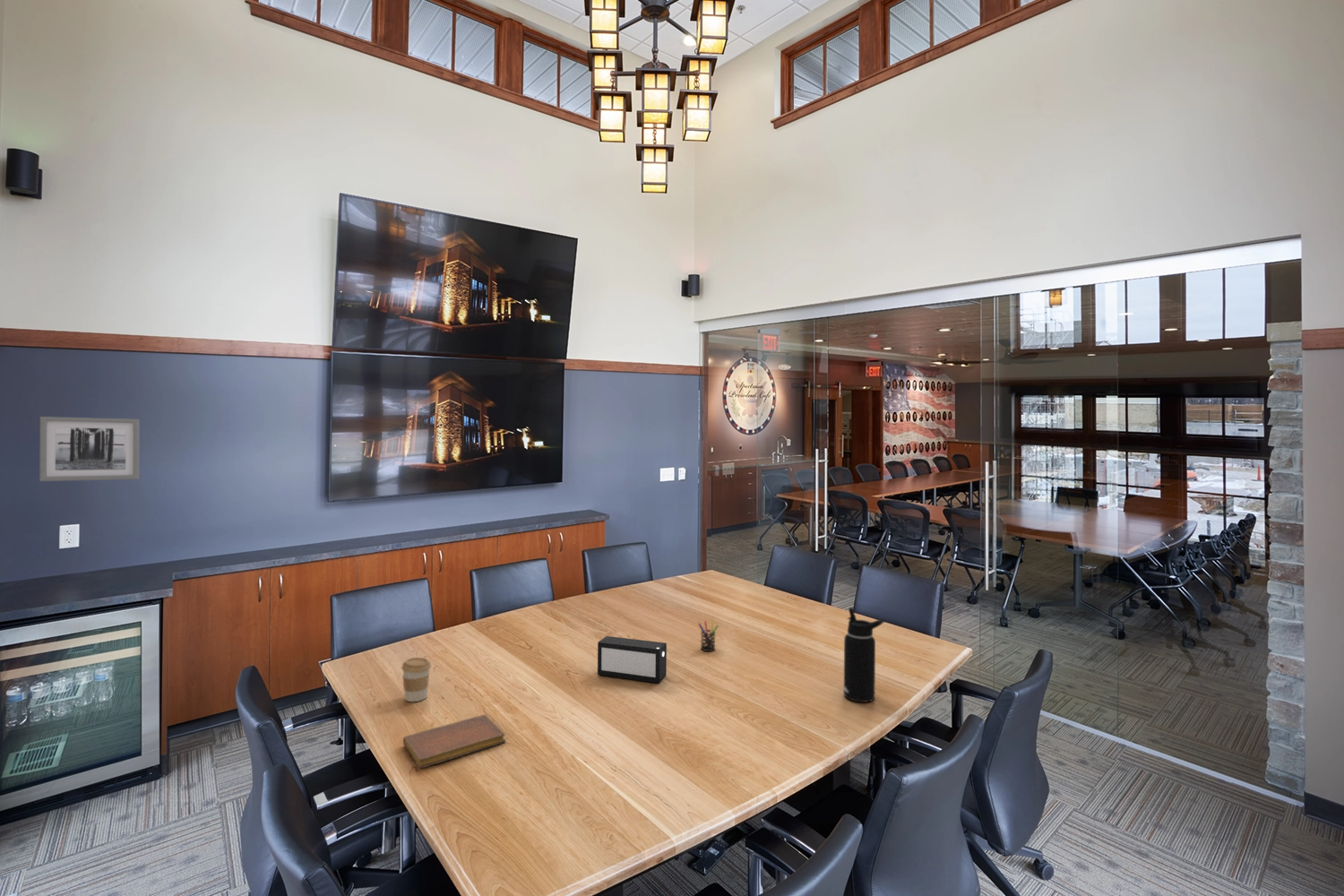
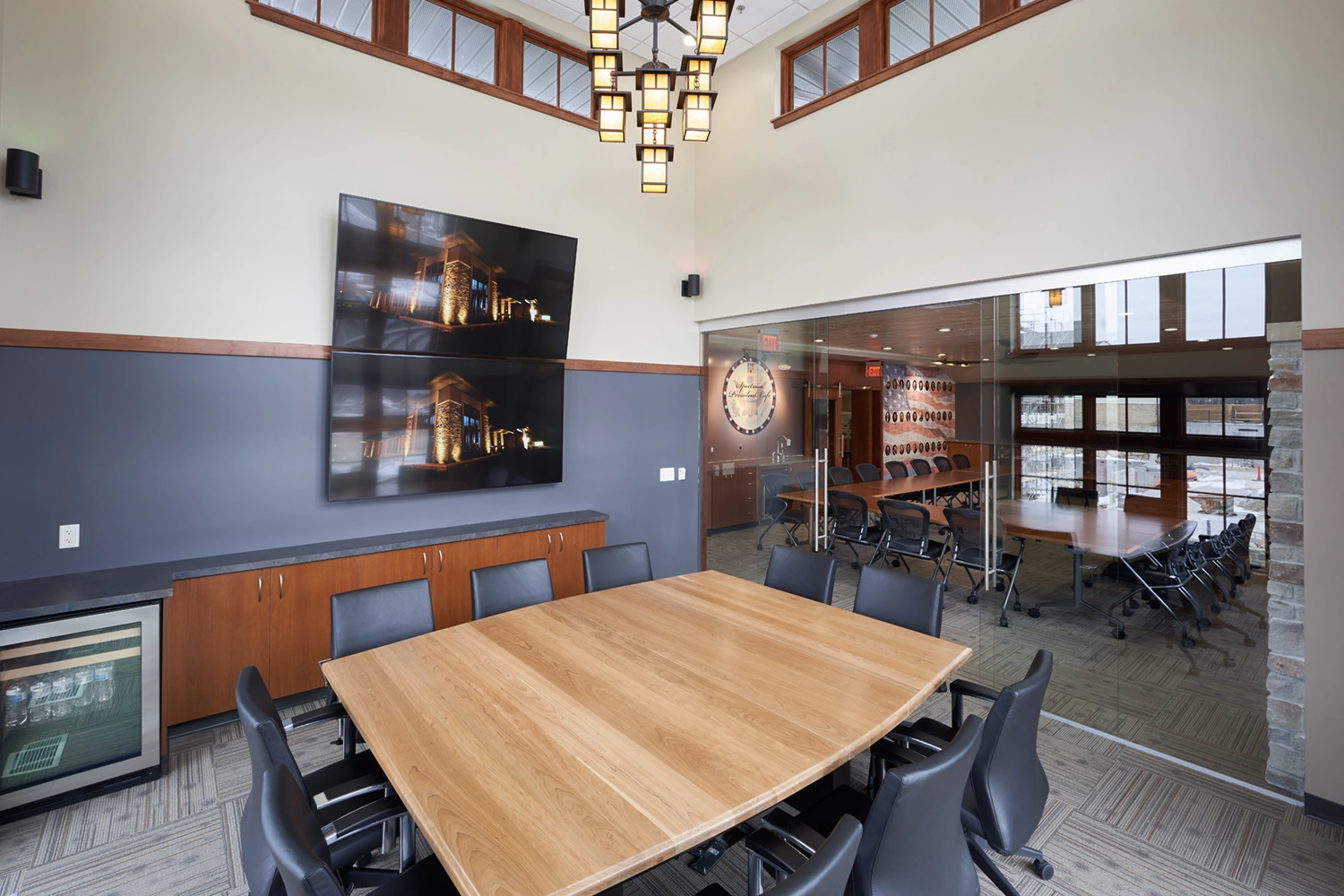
- notebook [402,713,506,769]
- speaker [597,635,668,684]
- coffee cup [401,657,432,702]
- water bottle [843,607,885,703]
- pen holder [697,619,719,652]
- wall art [39,416,141,482]
